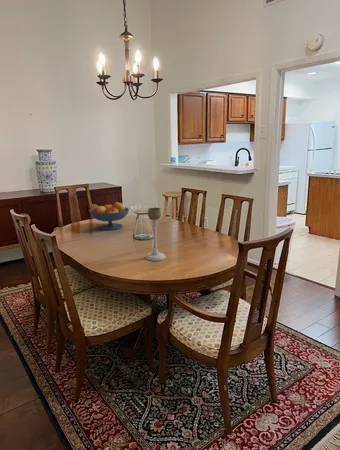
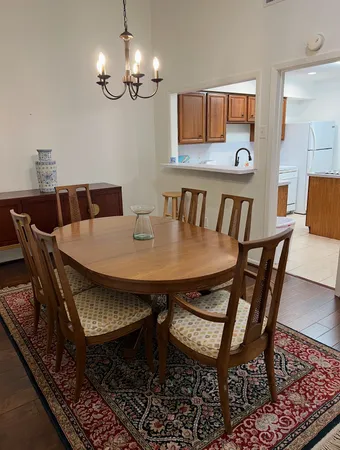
- candle holder [144,206,167,262]
- fruit bowl [89,201,130,231]
